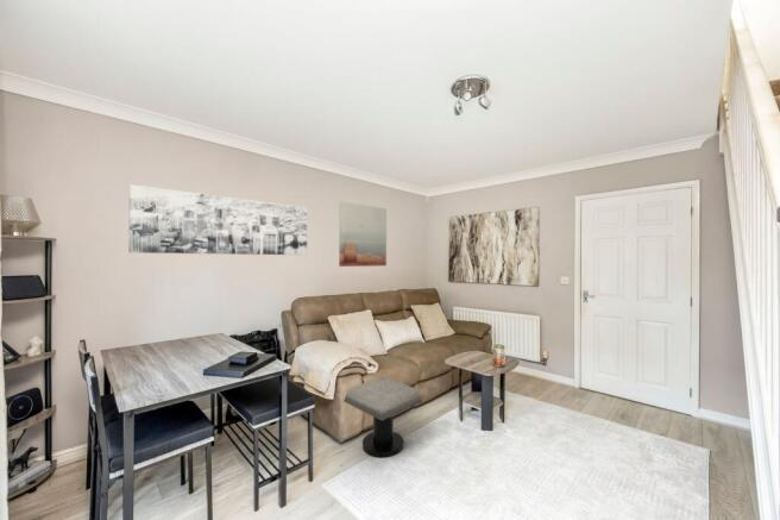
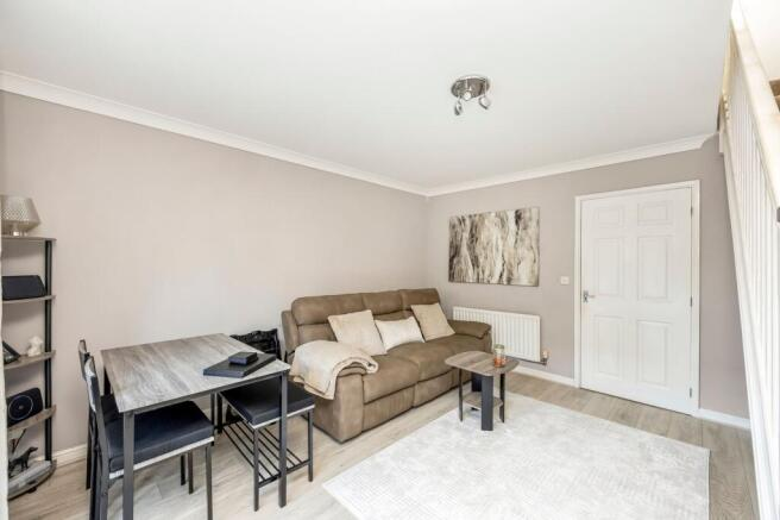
- wall art [338,200,388,268]
- wall art [128,183,308,256]
- stool [342,377,423,459]
